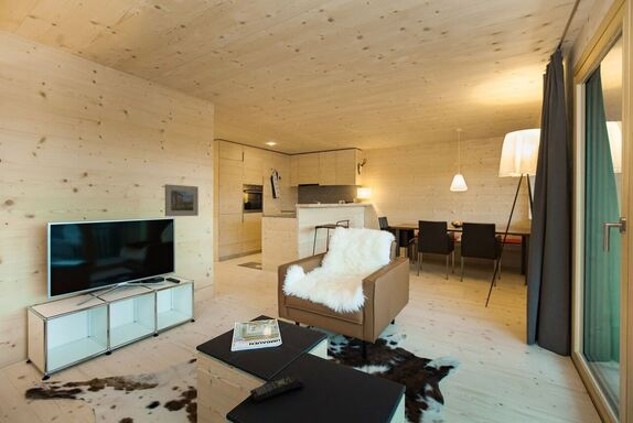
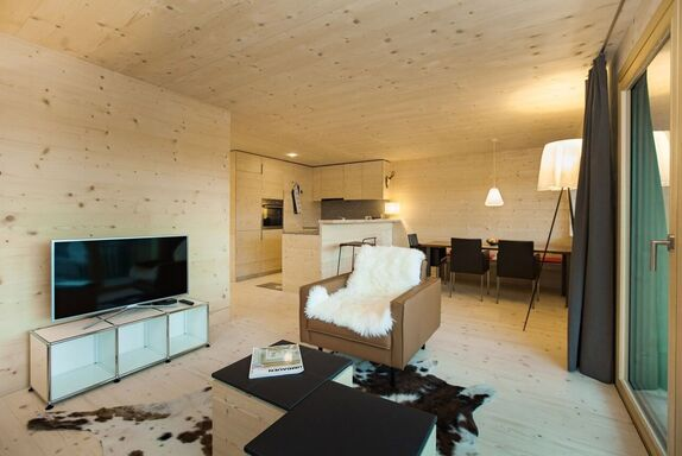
- remote control [249,373,307,402]
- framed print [164,183,200,217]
